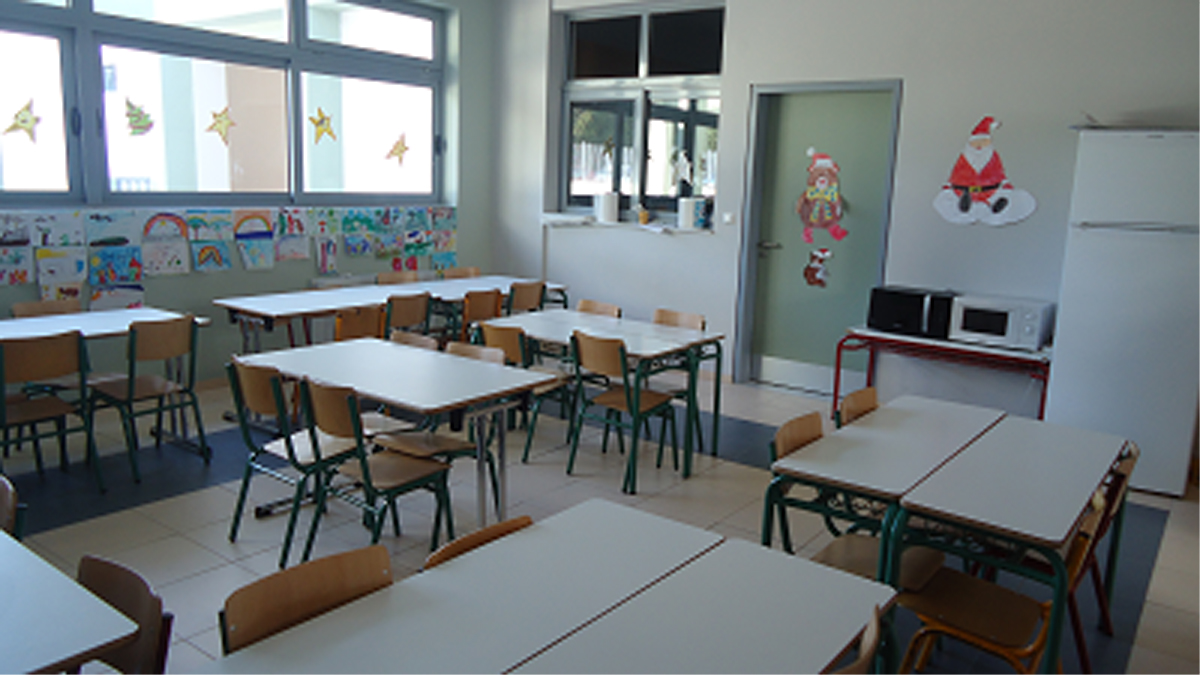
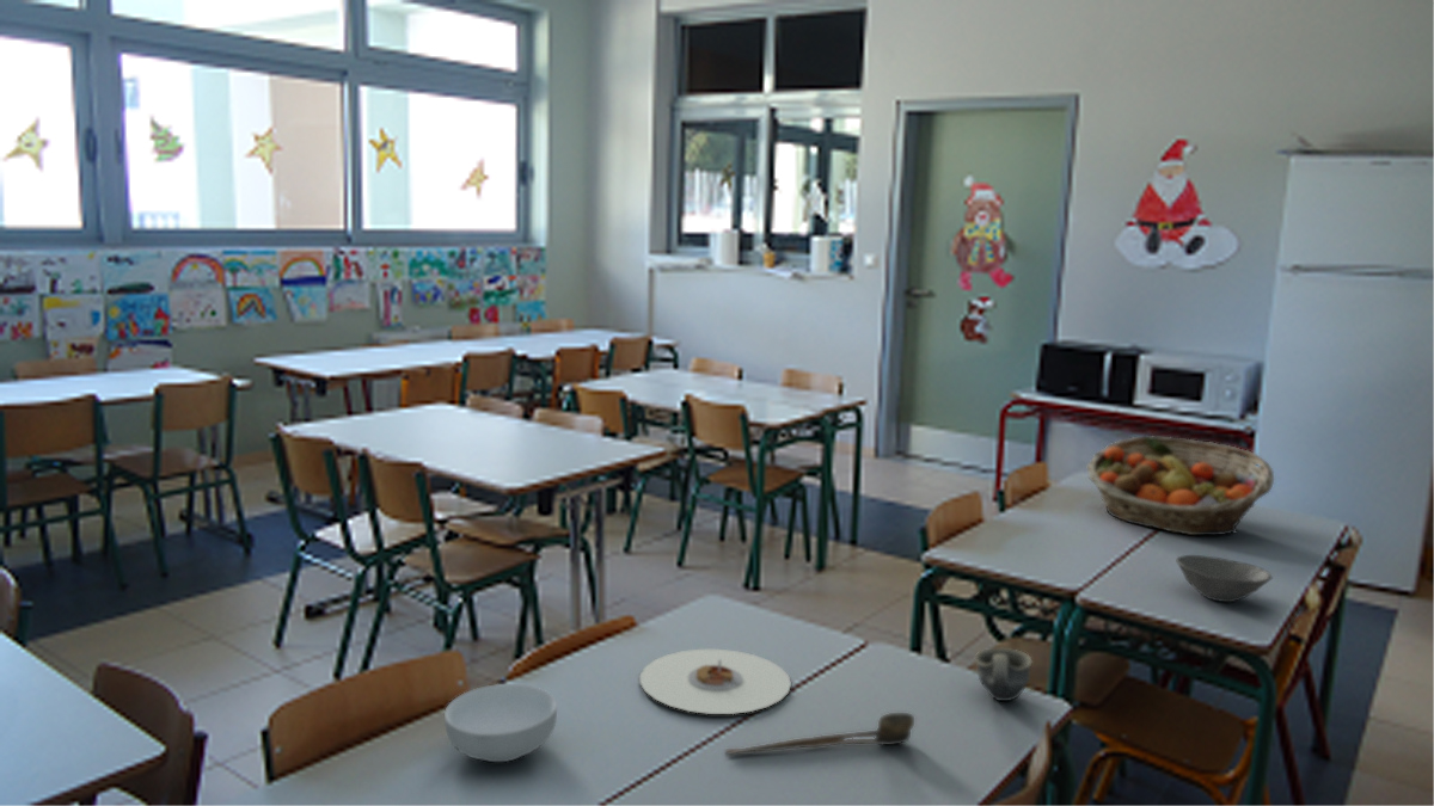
+ cup [974,647,1034,702]
+ fruit basket [1086,435,1275,536]
+ cereal bowl [443,683,558,763]
+ plate [639,648,792,715]
+ spoon [724,712,915,755]
+ bowl [1175,554,1274,603]
